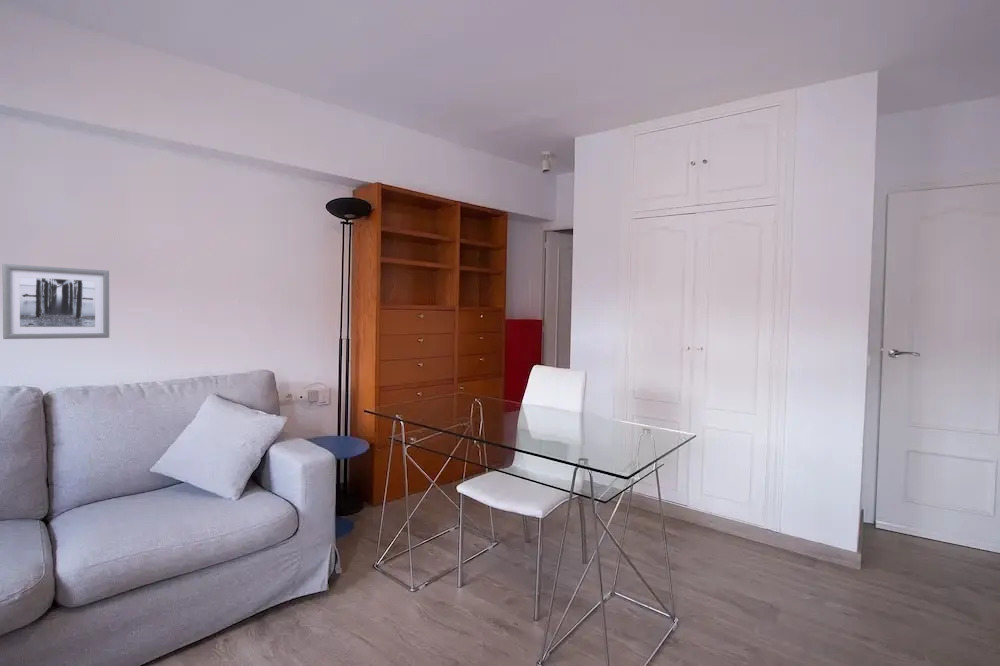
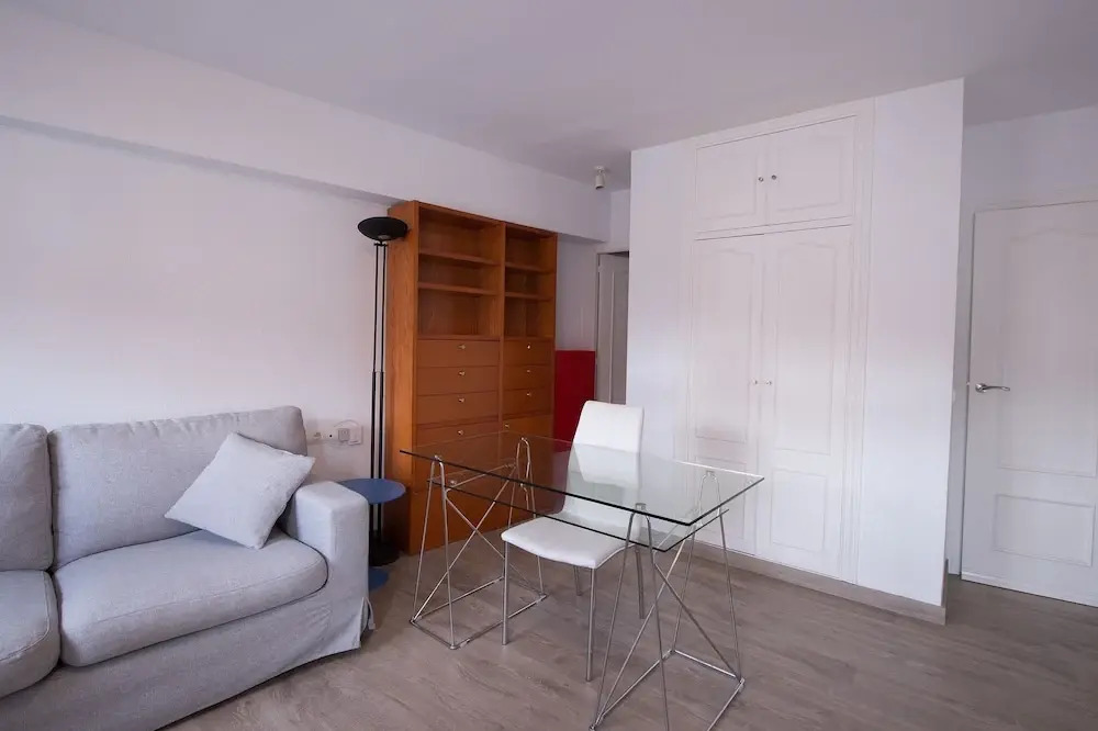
- wall art [2,263,110,340]
